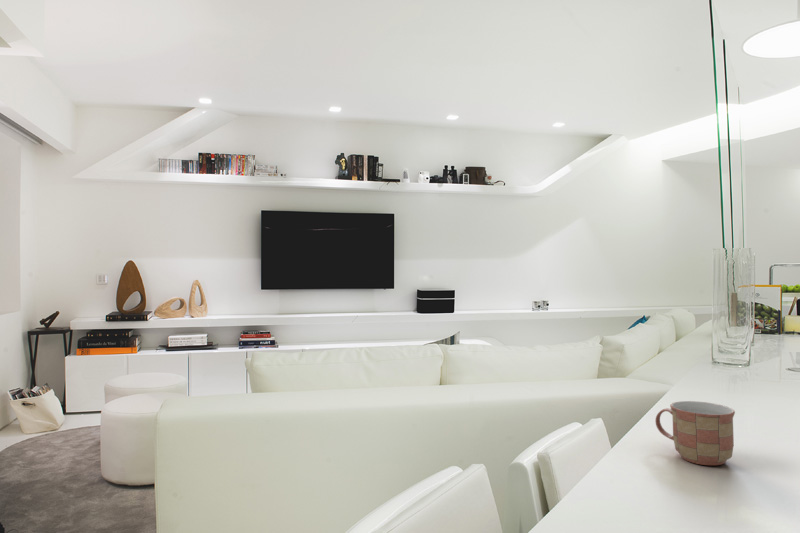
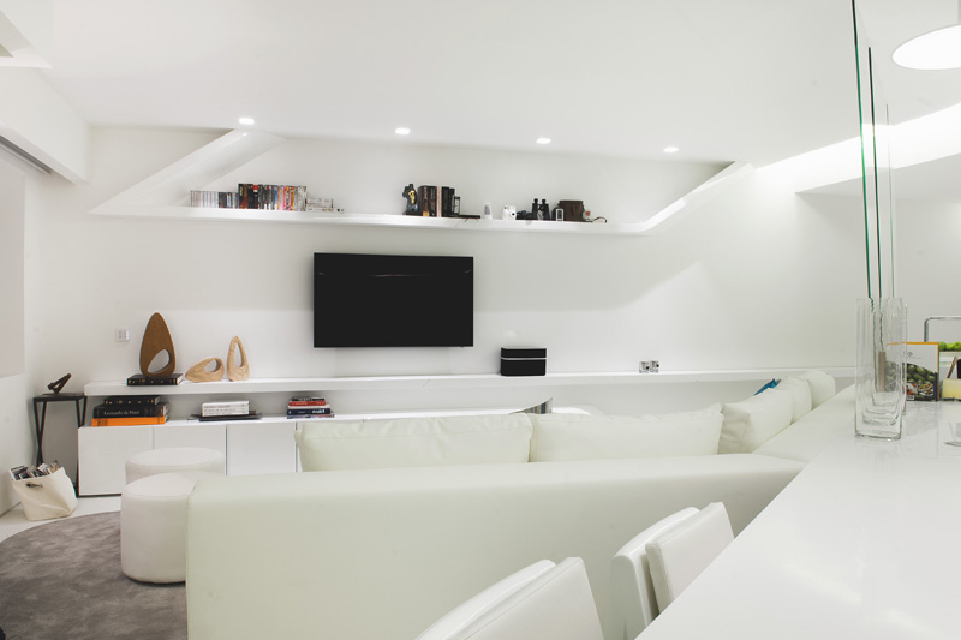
- mug [654,400,736,466]
